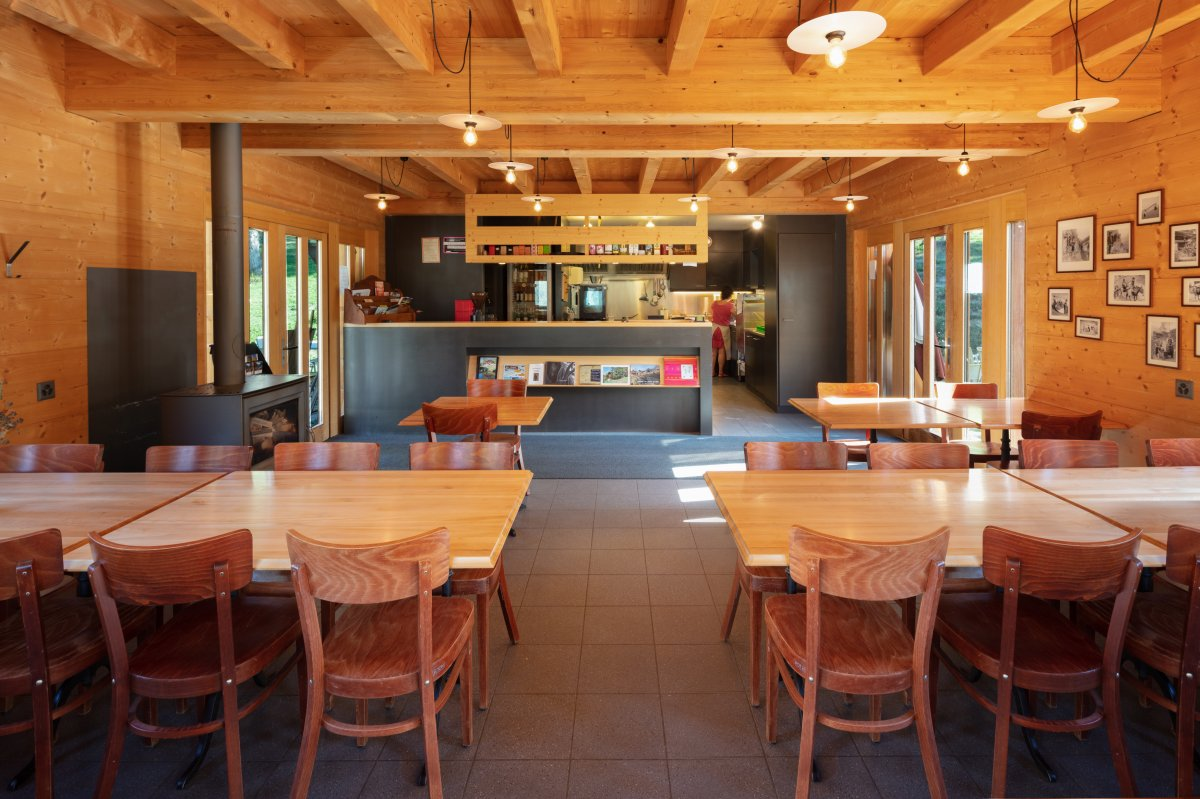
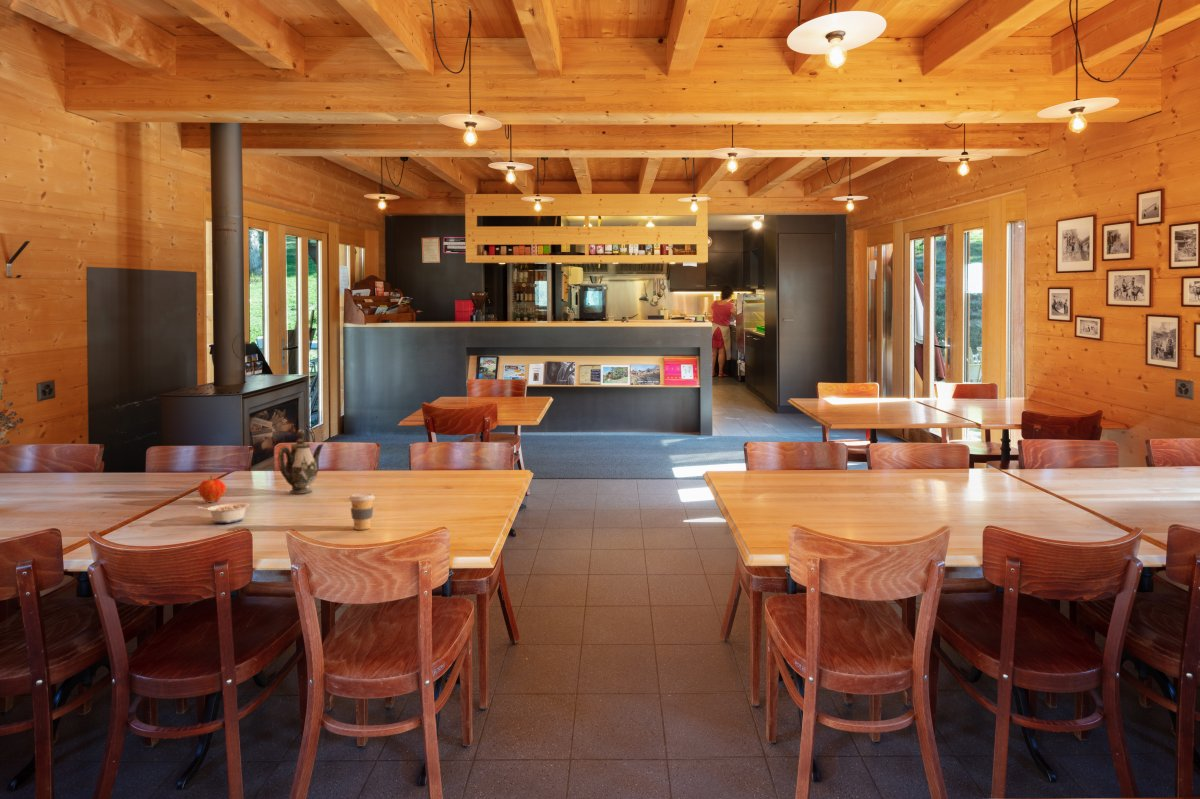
+ legume [197,502,250,524]
+ coffee cup [348,492,376,531]
+ teapot [277,428,325,495]
+ fruit [197,475,227,504]
